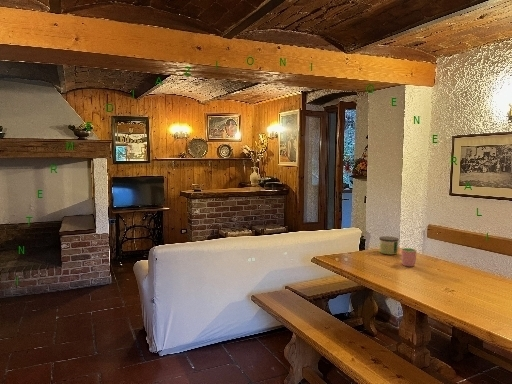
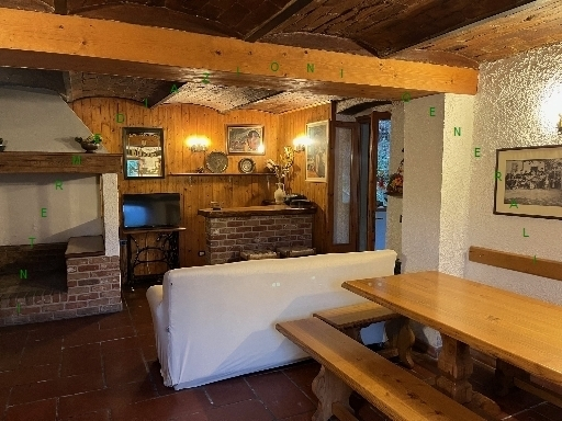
- cup [400,247,418,267]
- candle [378,235,400,255]
